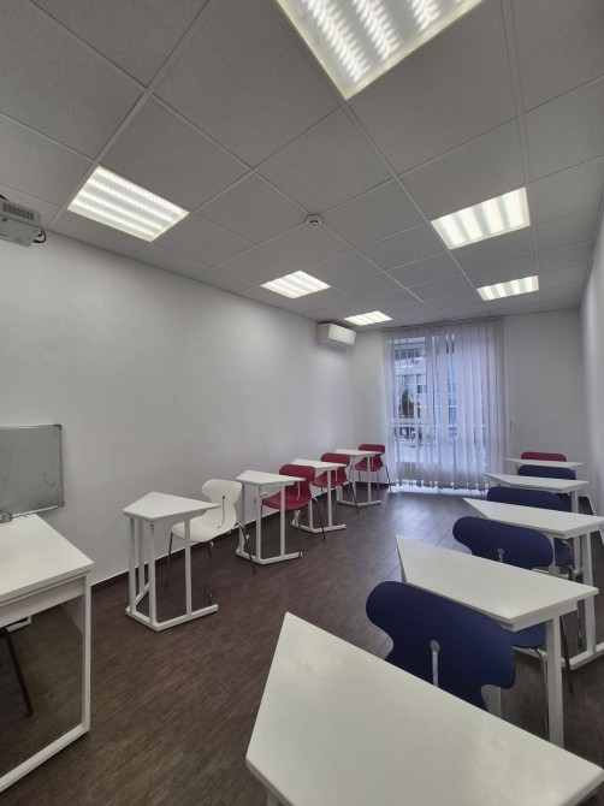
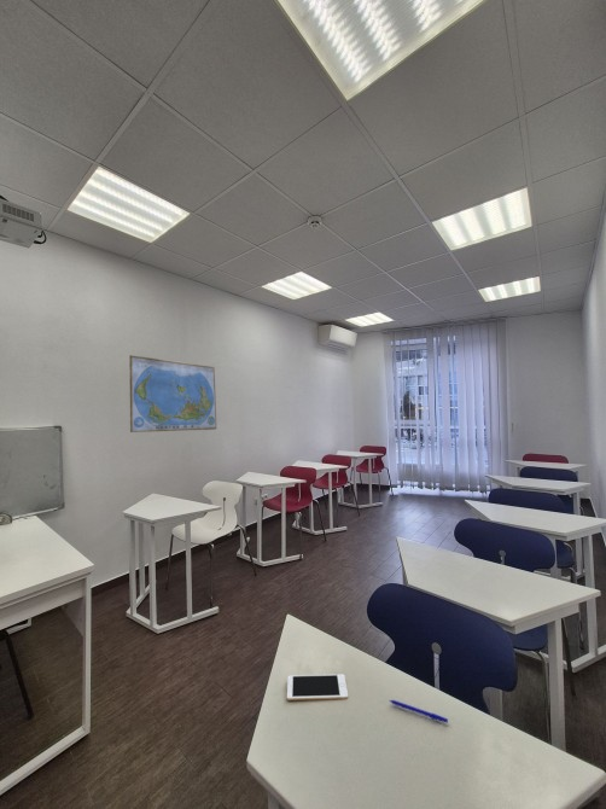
+ cell phone [286,673,349,702]
+ pen [388,699,449,724]
+ world map [128,354,217,433]
